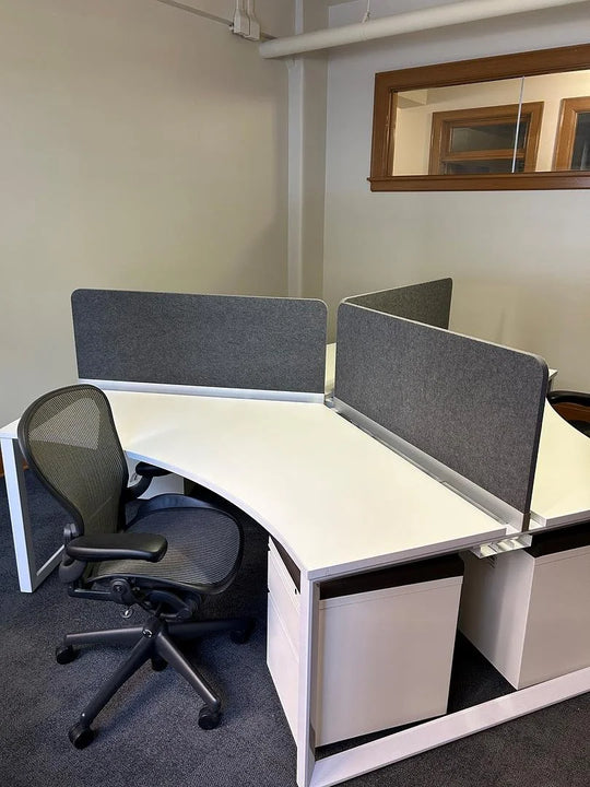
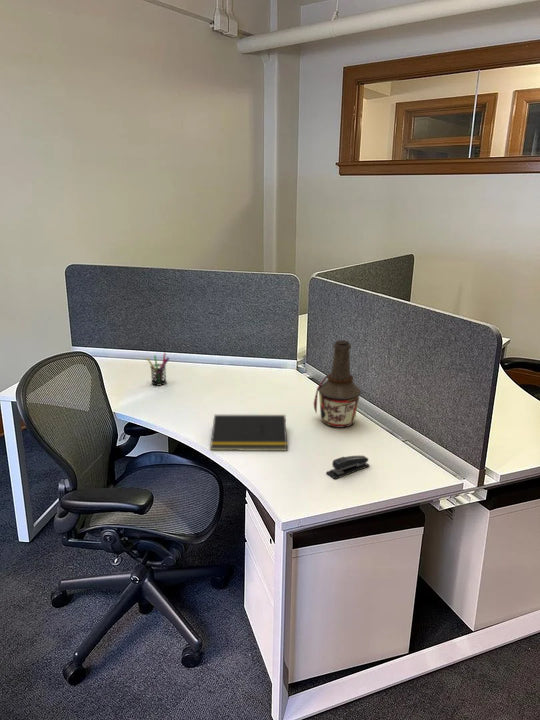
+ stapler [325,455,371,480]
+ pen holder [145,352,170,387]
+ notepad [209,414,288,452]
+ bottle [313,339,362,429]
